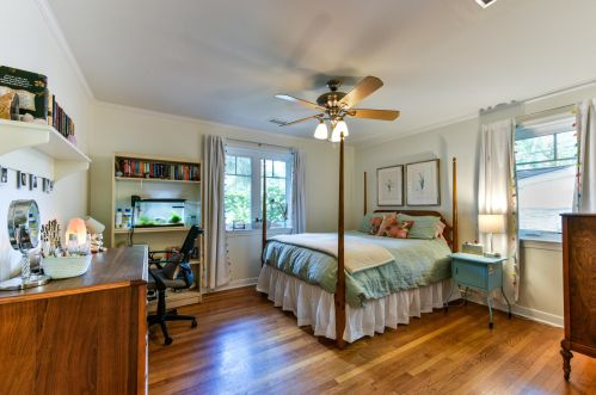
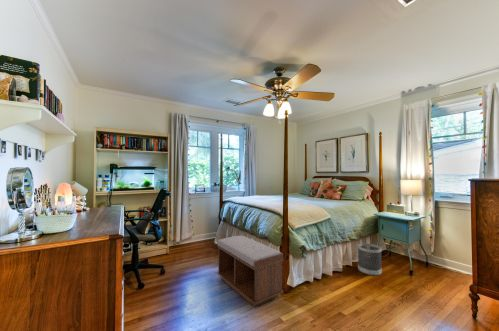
+ bench [216,234,284,308]
+ wastebasket [357,242,383,277]
